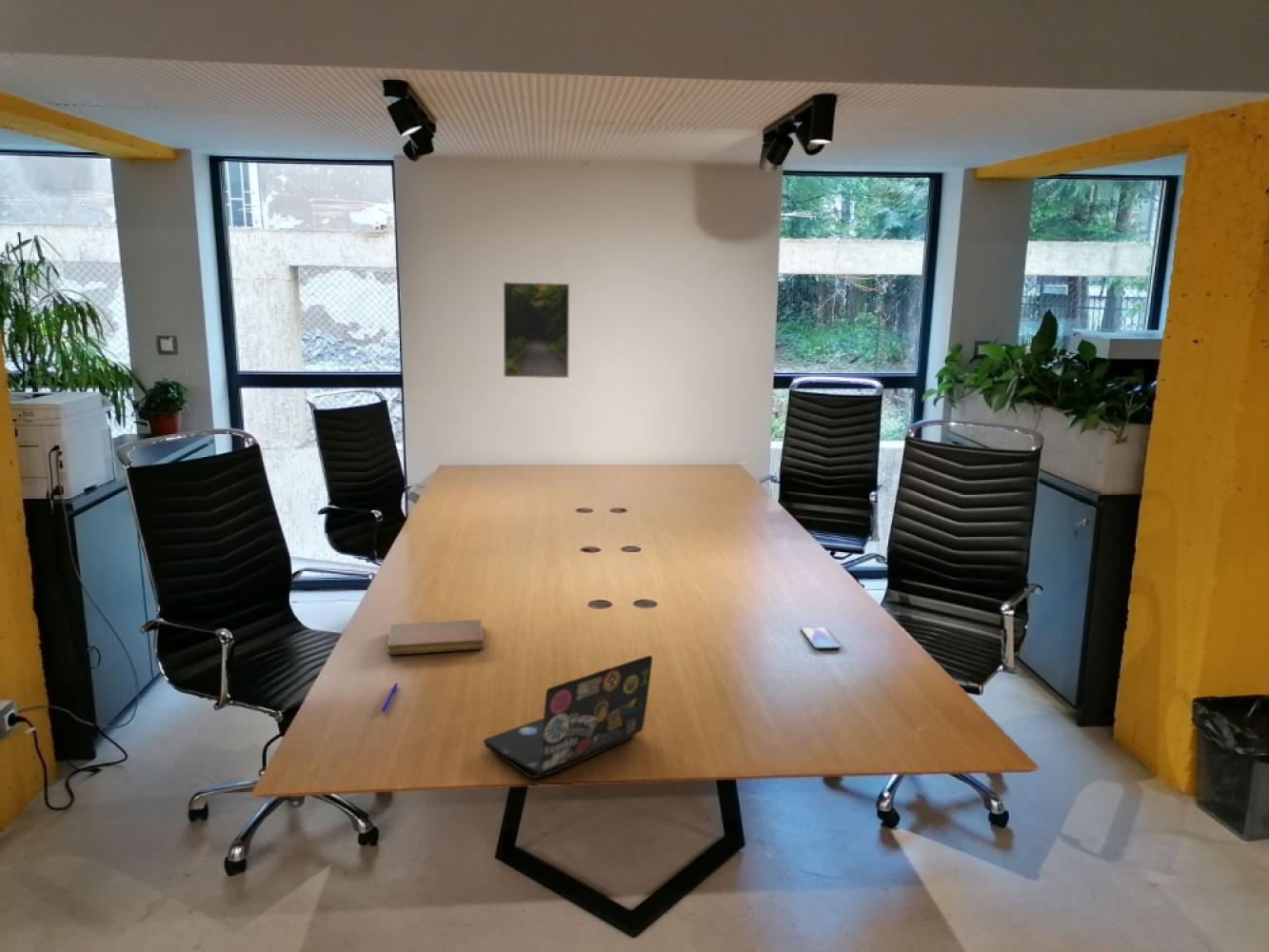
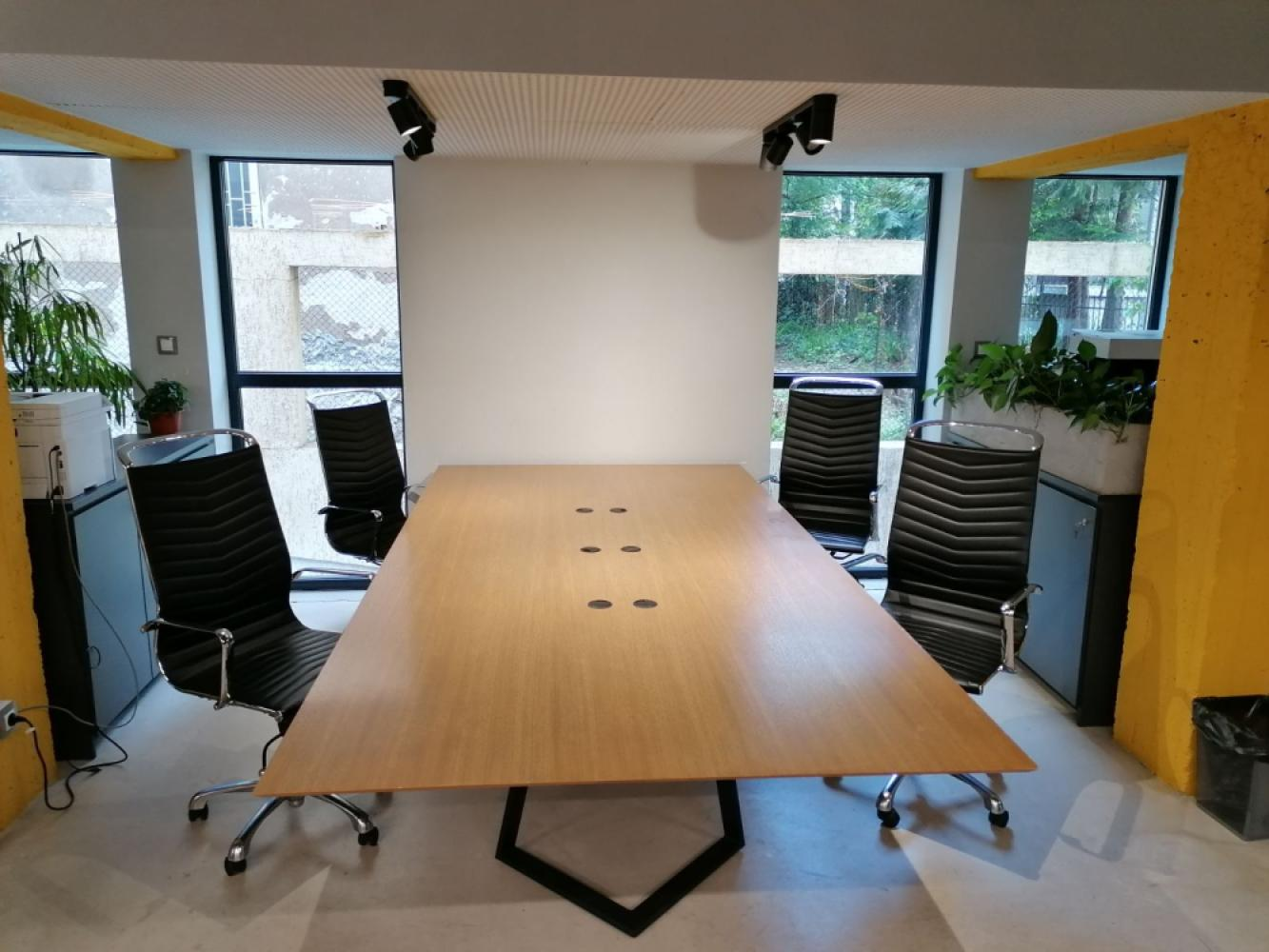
- pen [381,683,399,713]
- laptop [483,655,653,779]
- smartphone [800,626,842,650]
- notebook [387,618,485,656]
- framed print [503,281,570,379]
